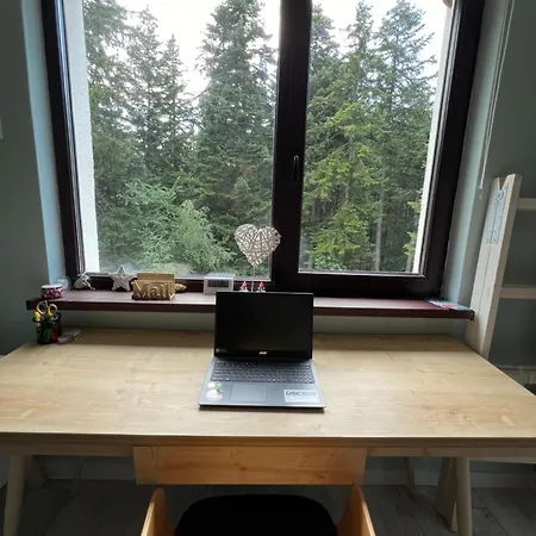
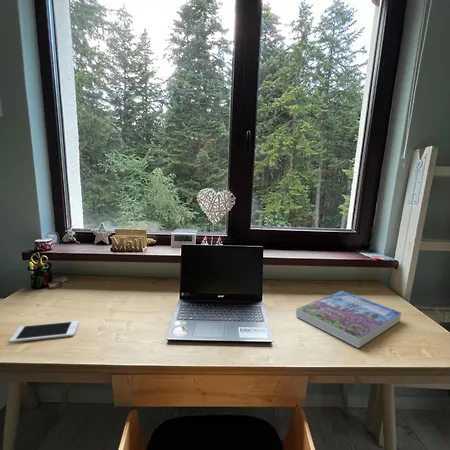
+ book [295,290,402,349]
+ cell phone [8,320,80,343]
